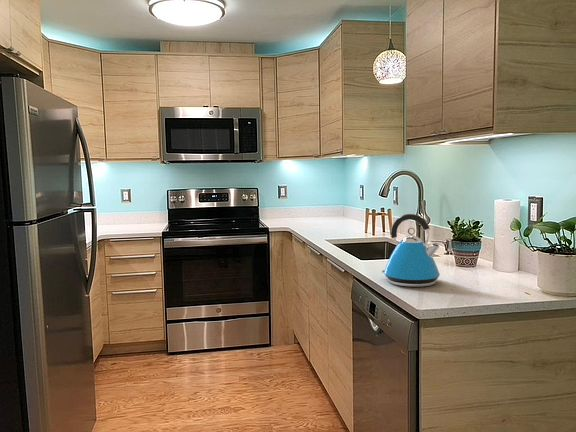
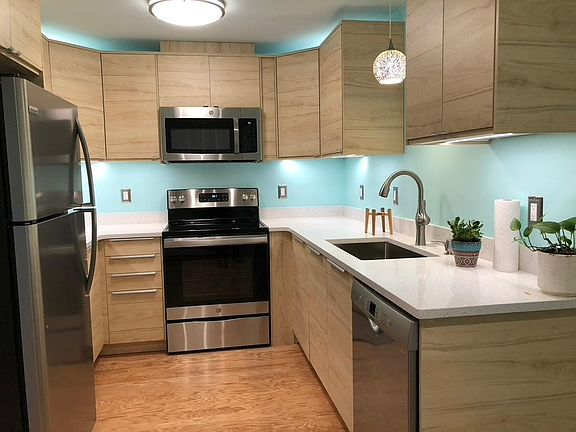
- kettle [380,213,441,288]
